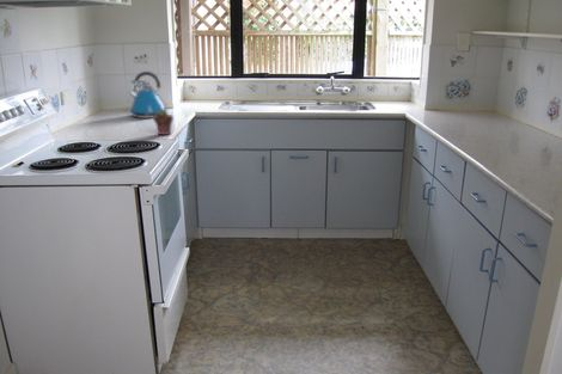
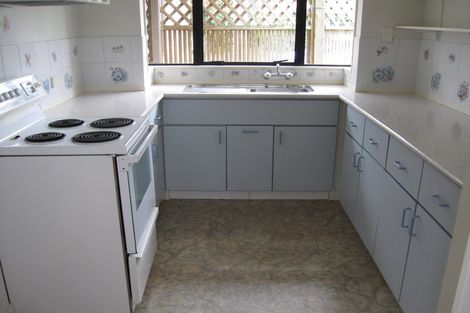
- potted succulent [152,109,175,136]
- kettle [128,70,170,119]
